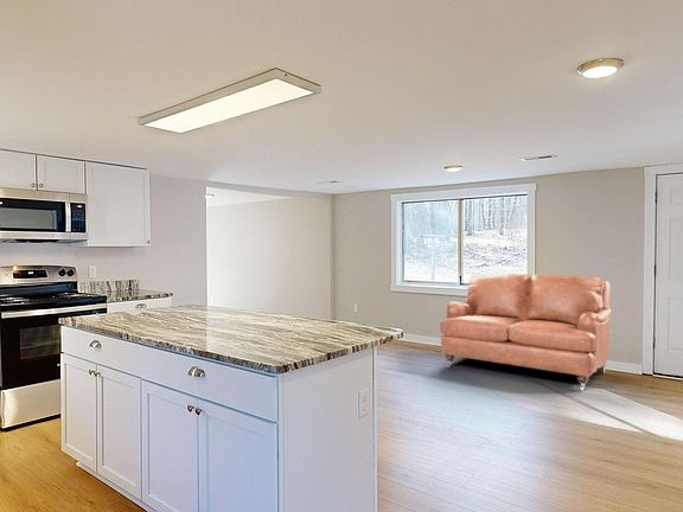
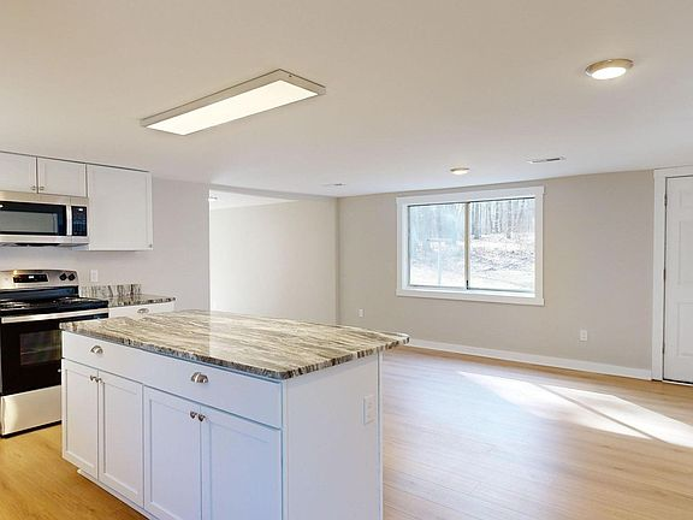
- sofa [439,273,612,391]
